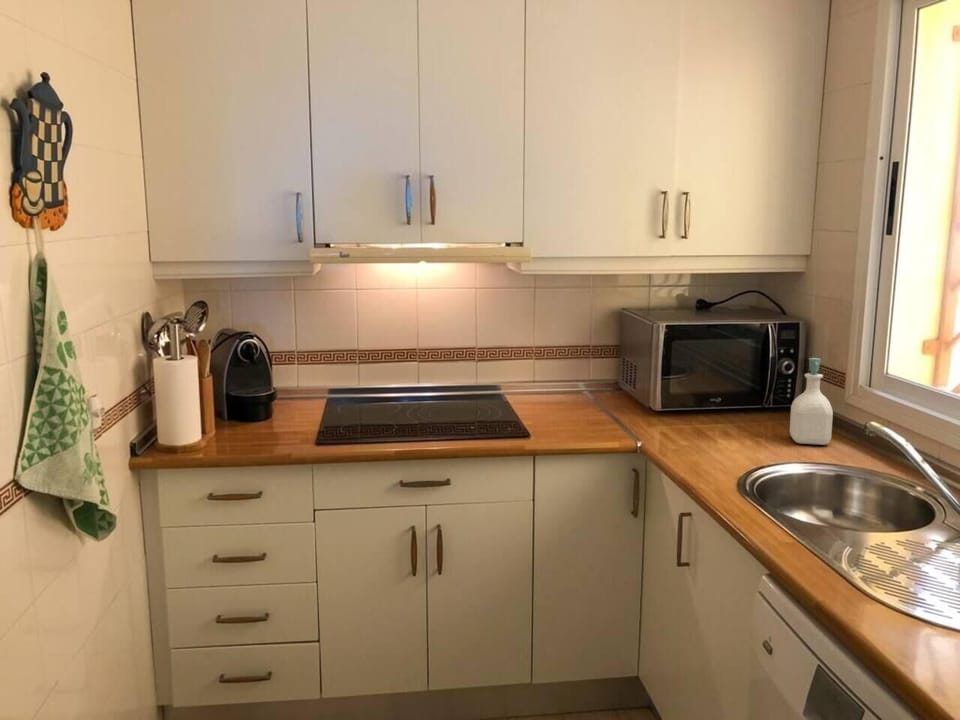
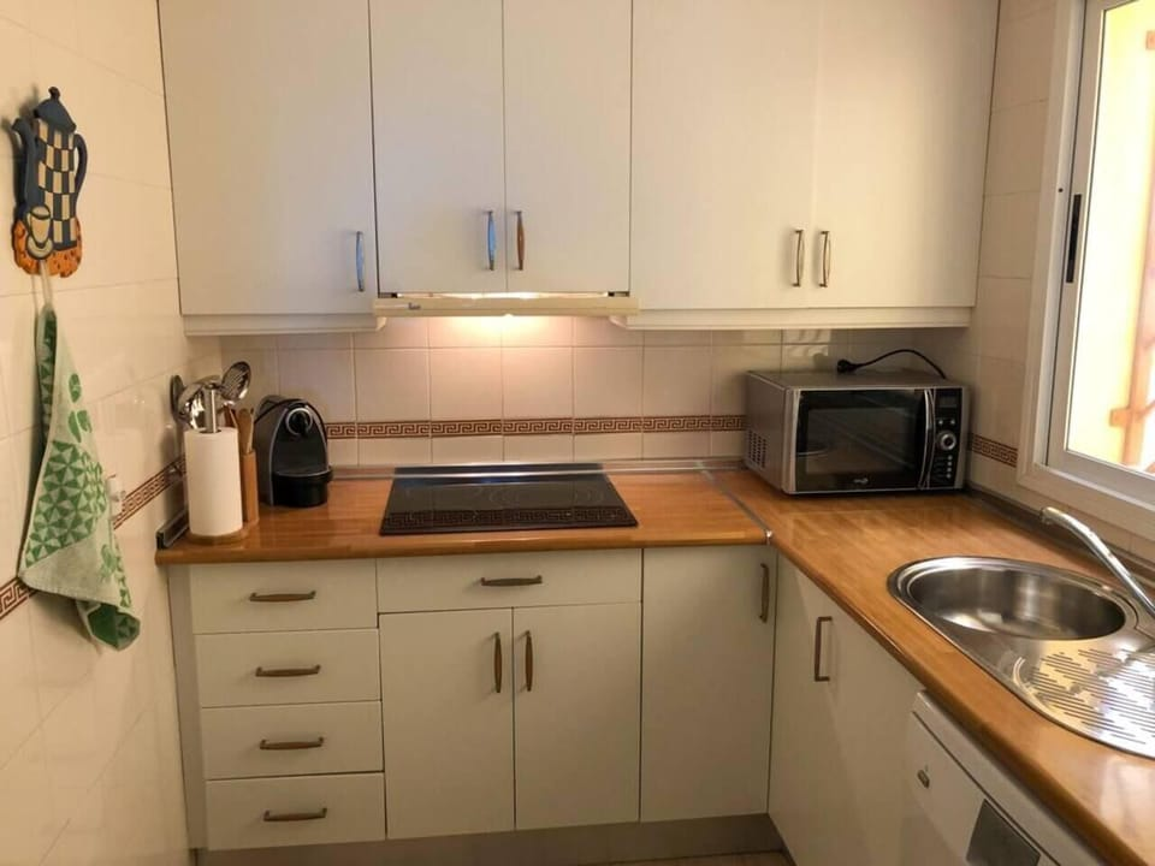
- soap bottle [789,357,834,446]
